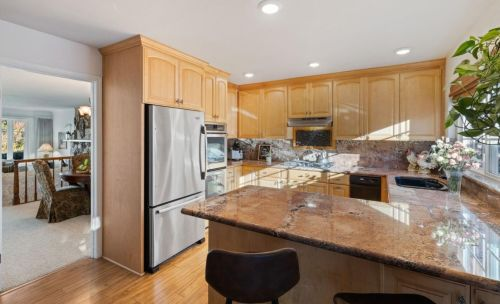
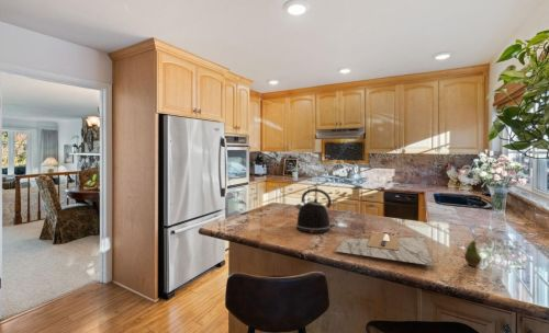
+ cutting board [335,232,435,266]
+ fruit [463,234,483,267]
+ kettle [294,187,334,234]
